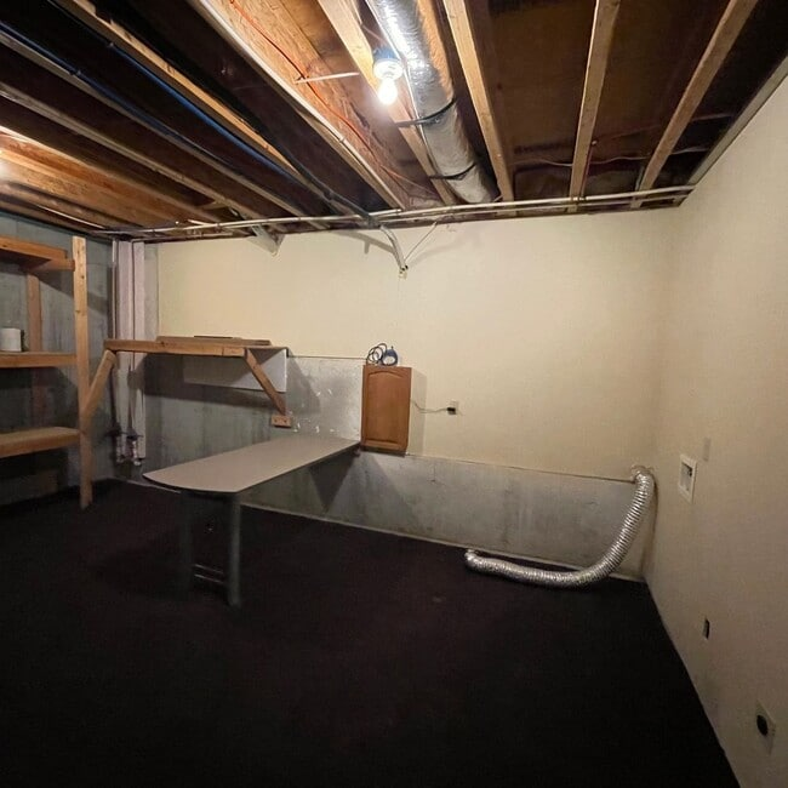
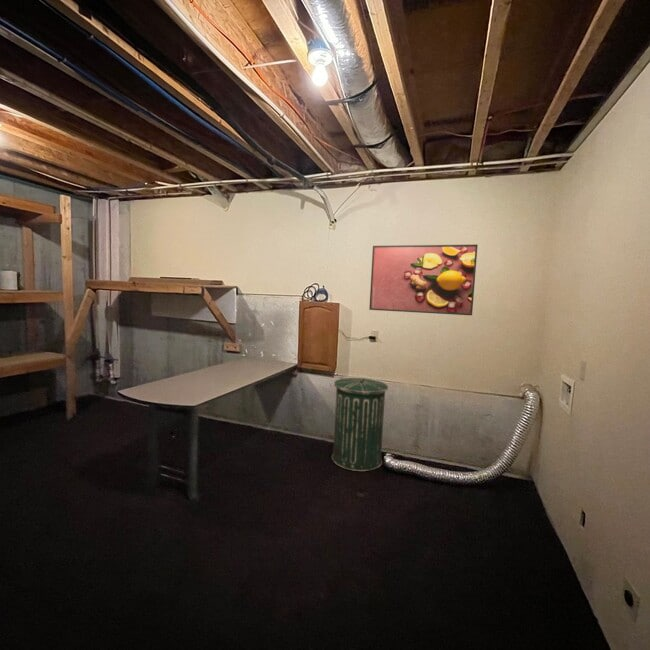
+ trash can [331,377,389,472]
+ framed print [368,244,479,316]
